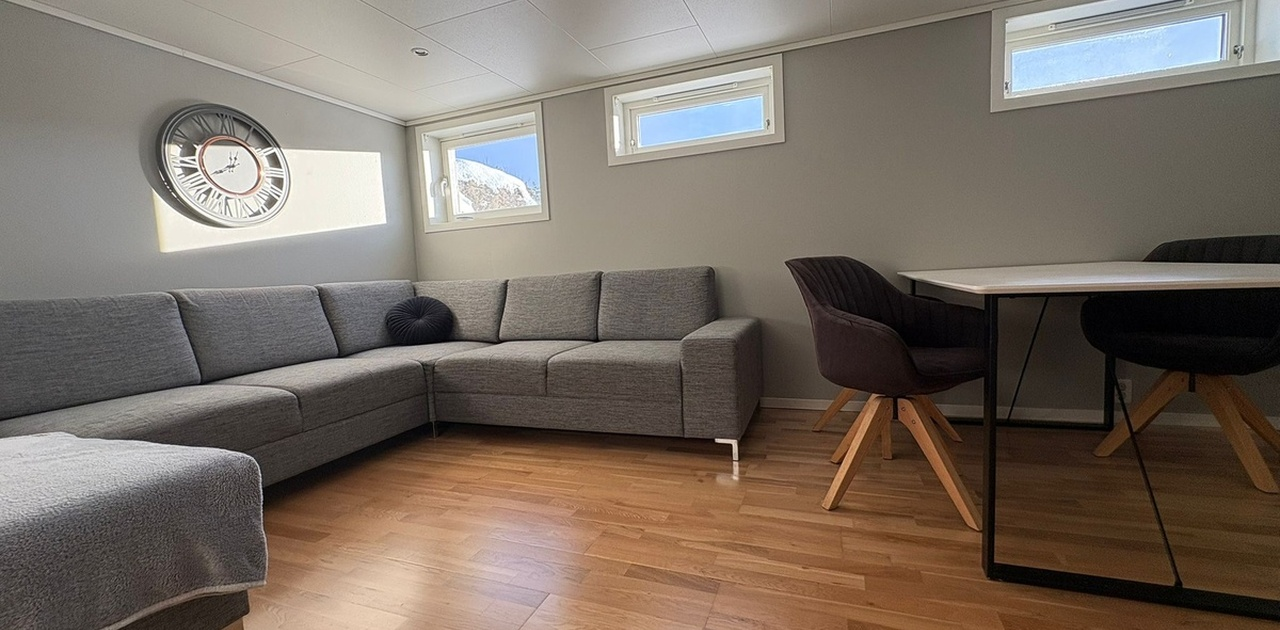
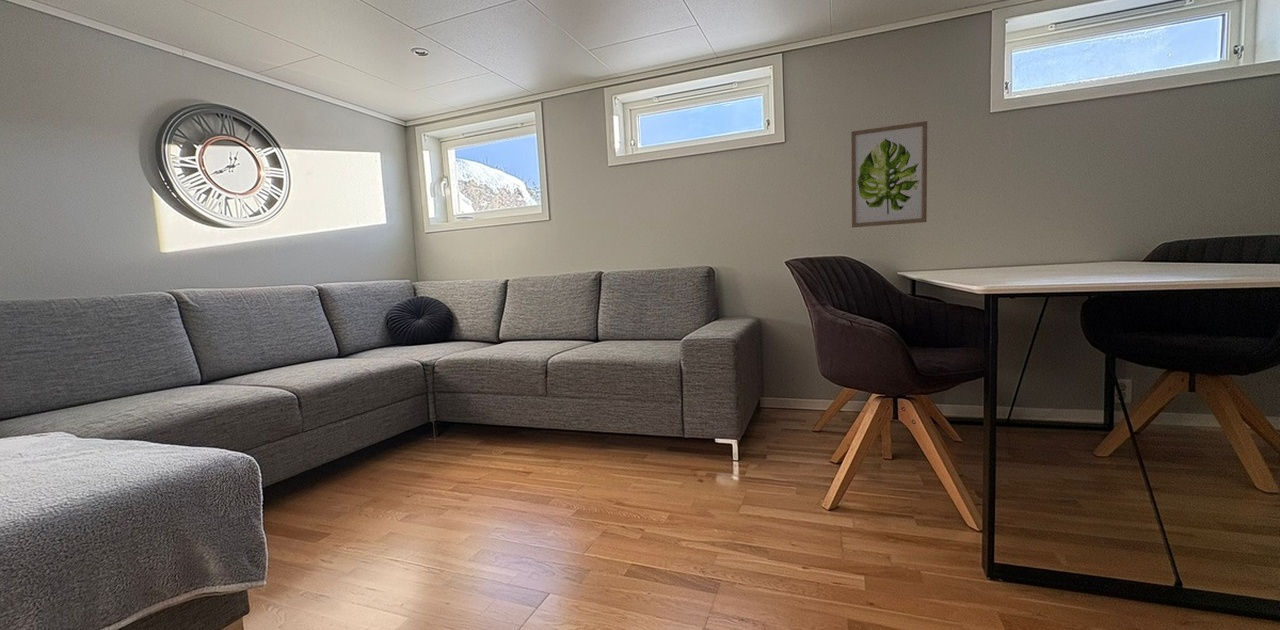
+ wall art [850,120,928,229]
